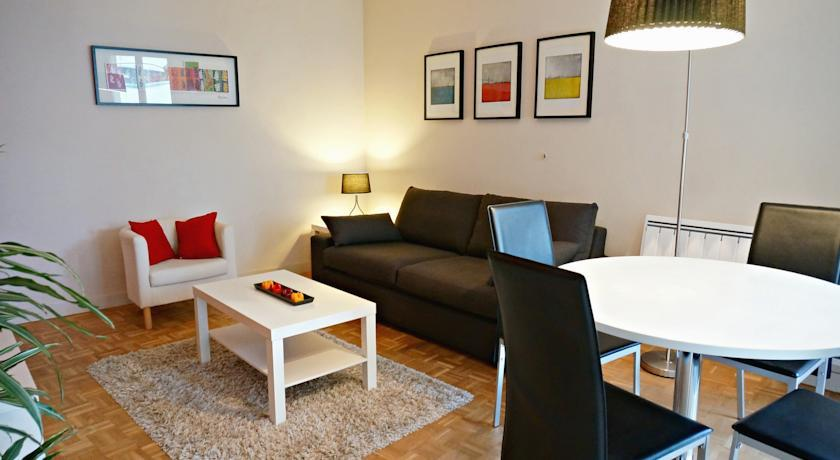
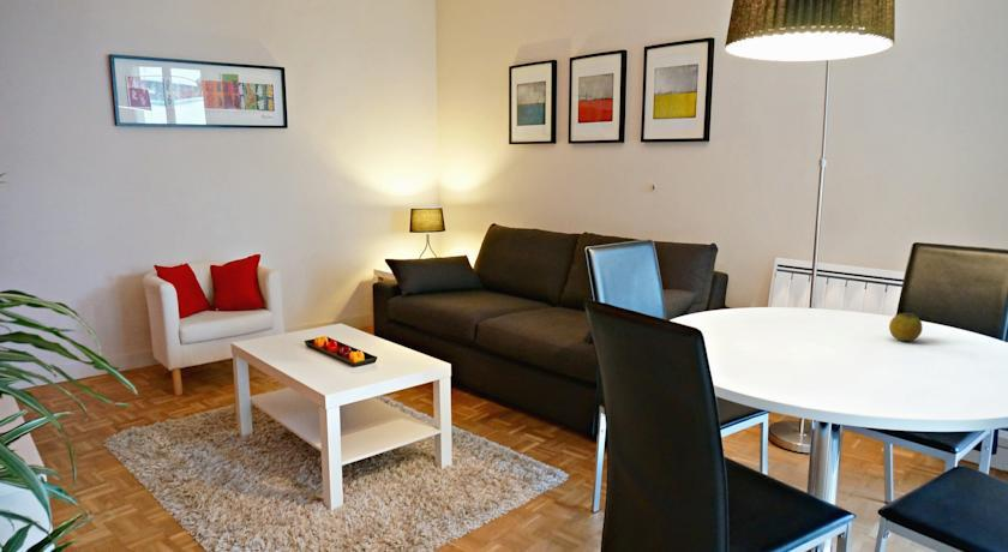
+ fruit [888,312,923,342]
